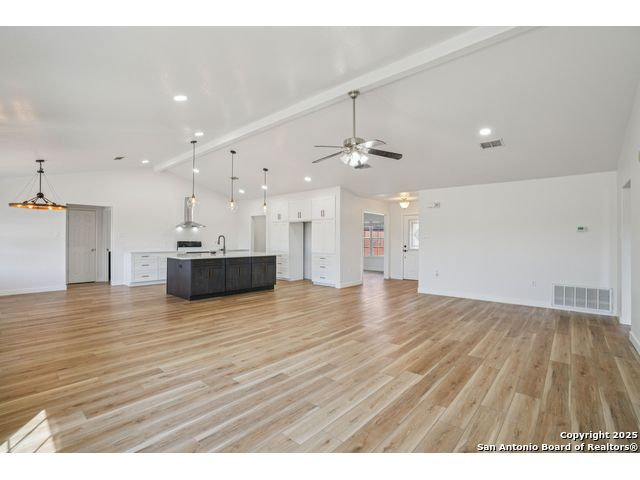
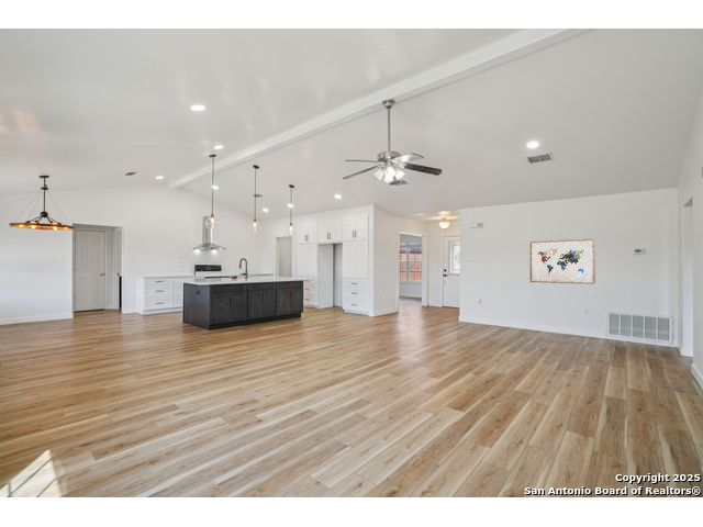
+ wall art [528,237,596,285]
